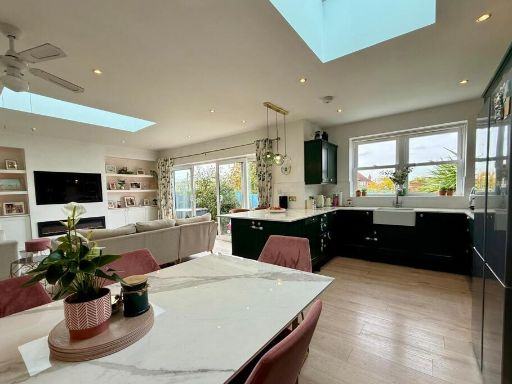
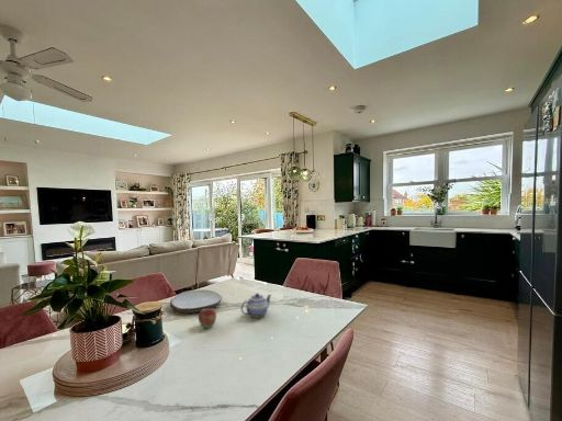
+ fruit [198,308,217,329]
+ plate [169,288,223,314]
+ teapot [240,293,272,319]
